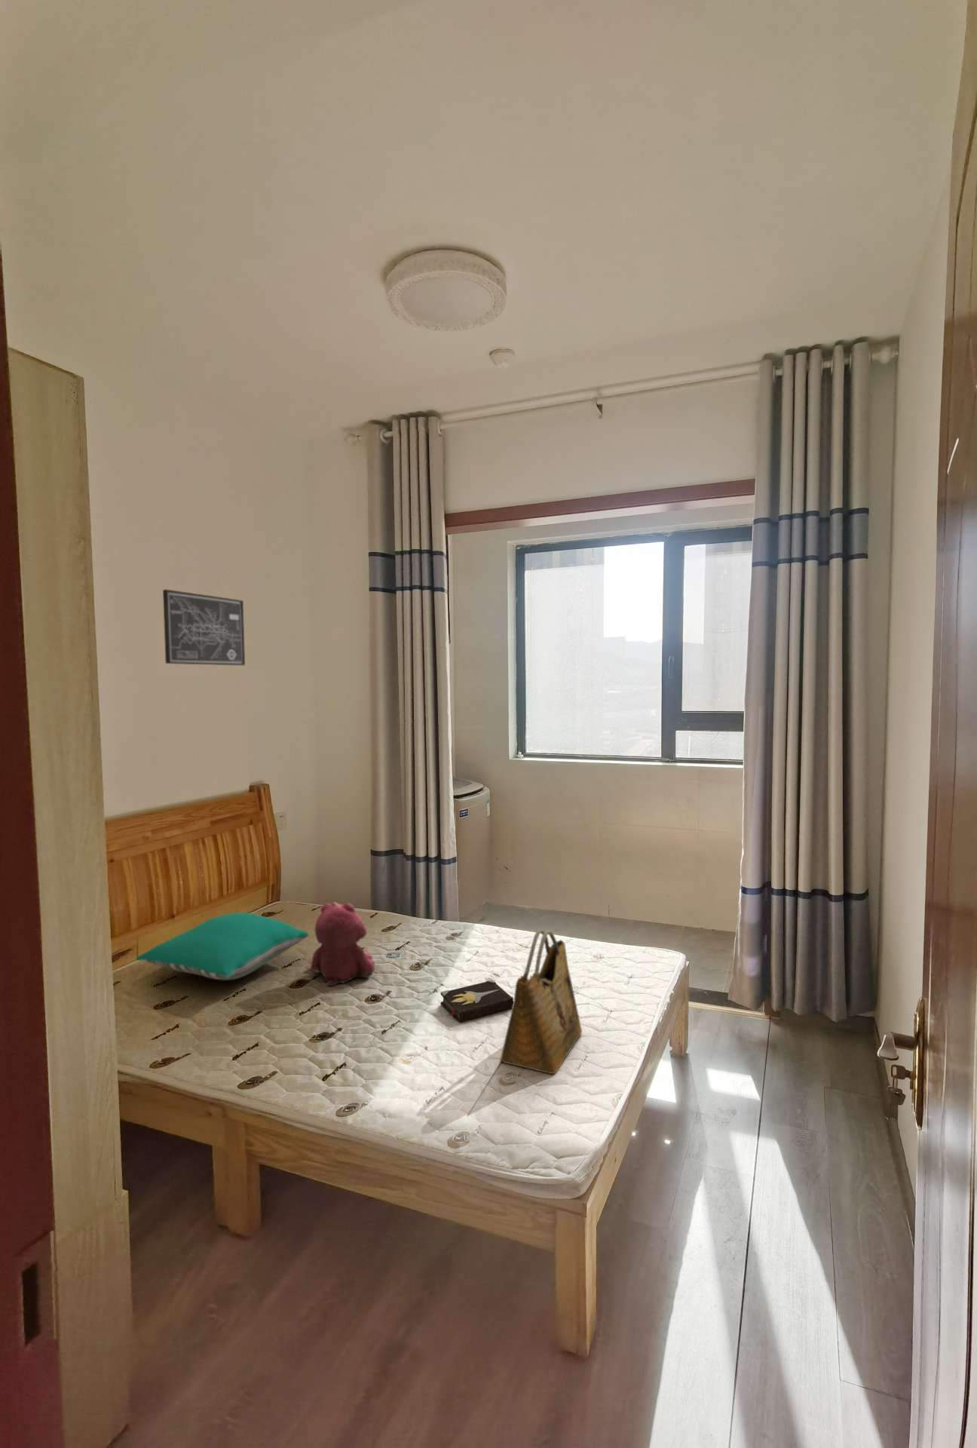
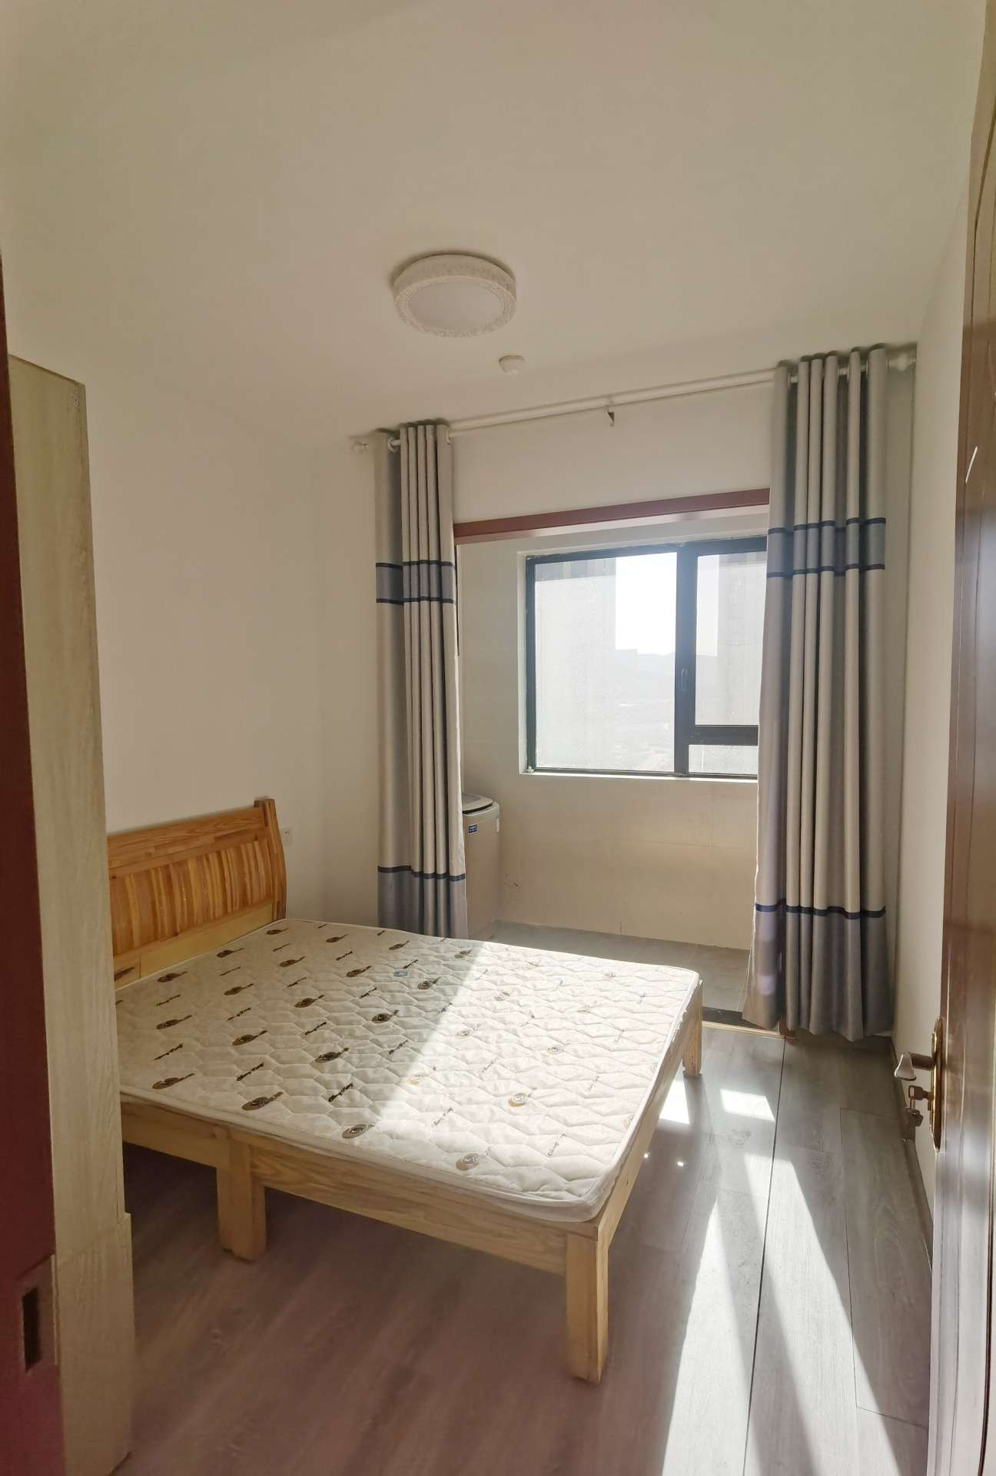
- hardback book [441,979,515,1024]
- wall art [162,589,245,666]
- grocery bag [499,928,582,1075]
- teddy bear [310,902,375,987]
- pillow [135,912,310,980]
